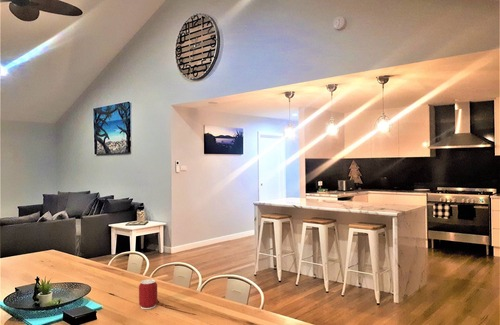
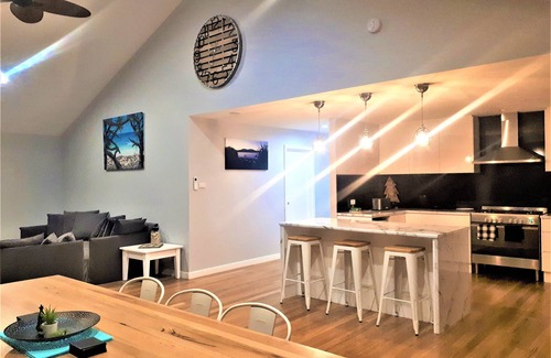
- pop [138,278,158,310]
